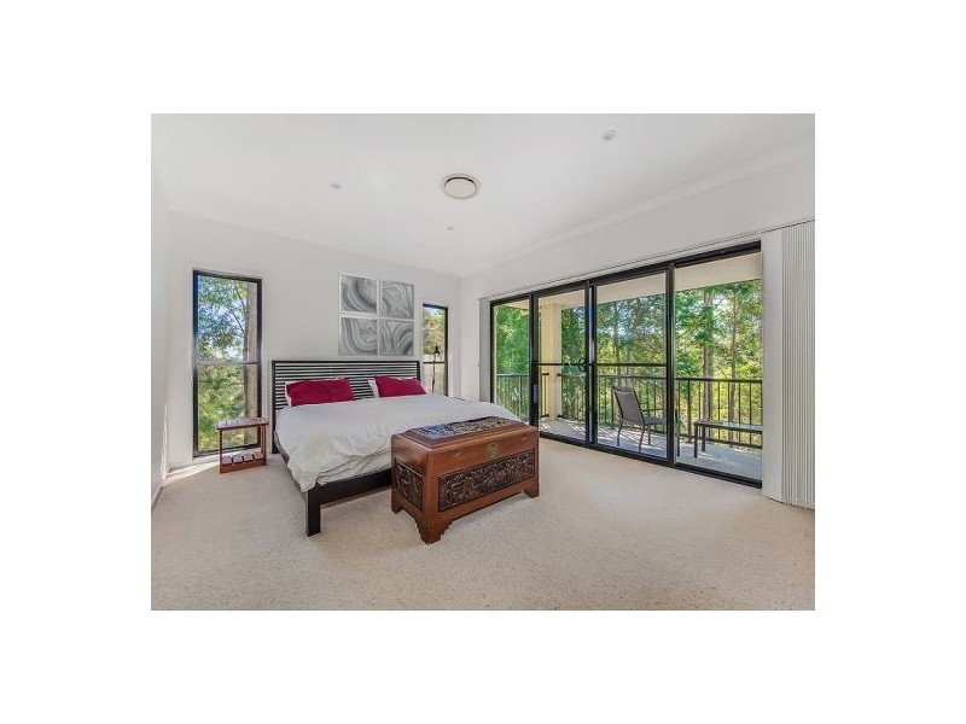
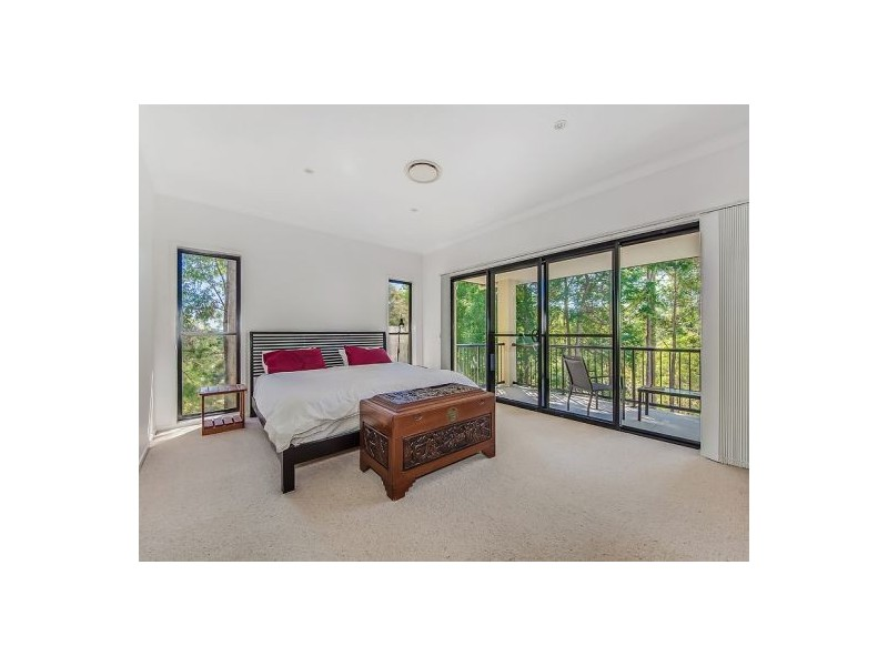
- wall art [337,270,415,357]
